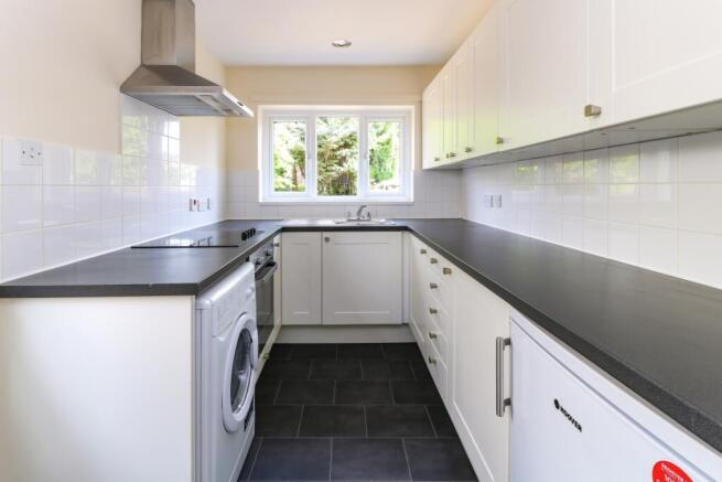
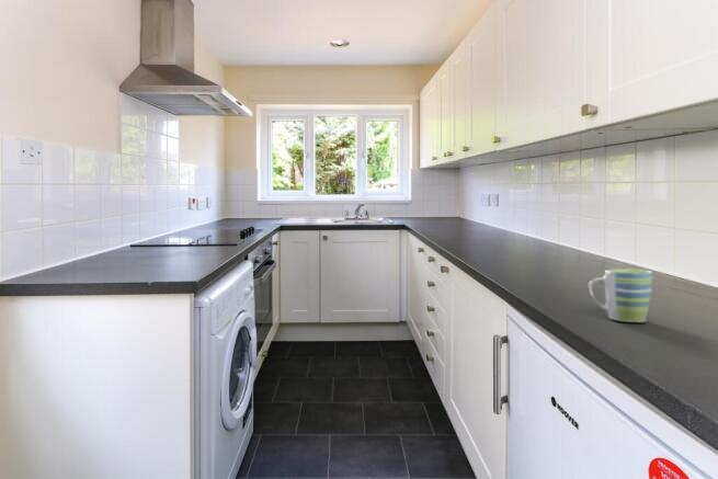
+ mug [588,267,654,323]
